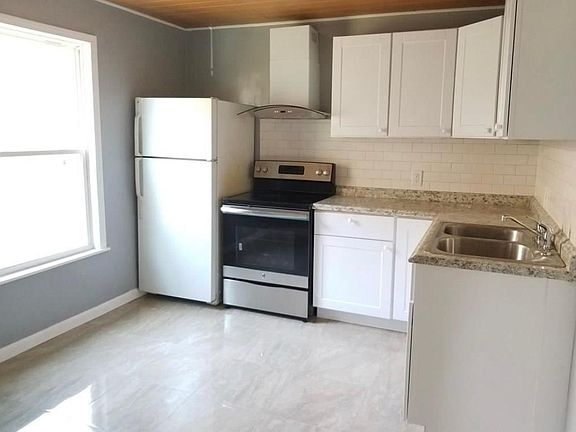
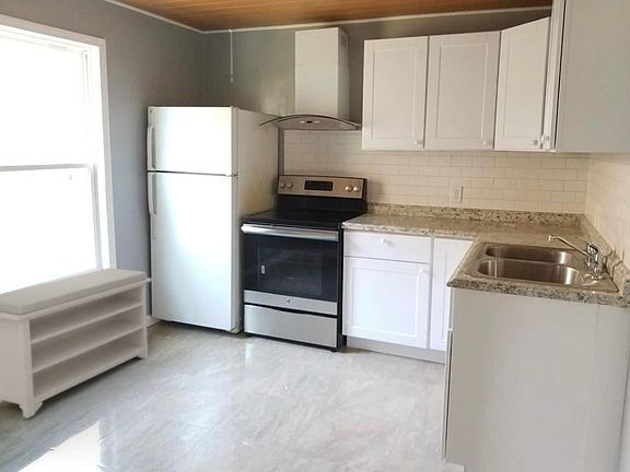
+ bench [0,267,153,420]
